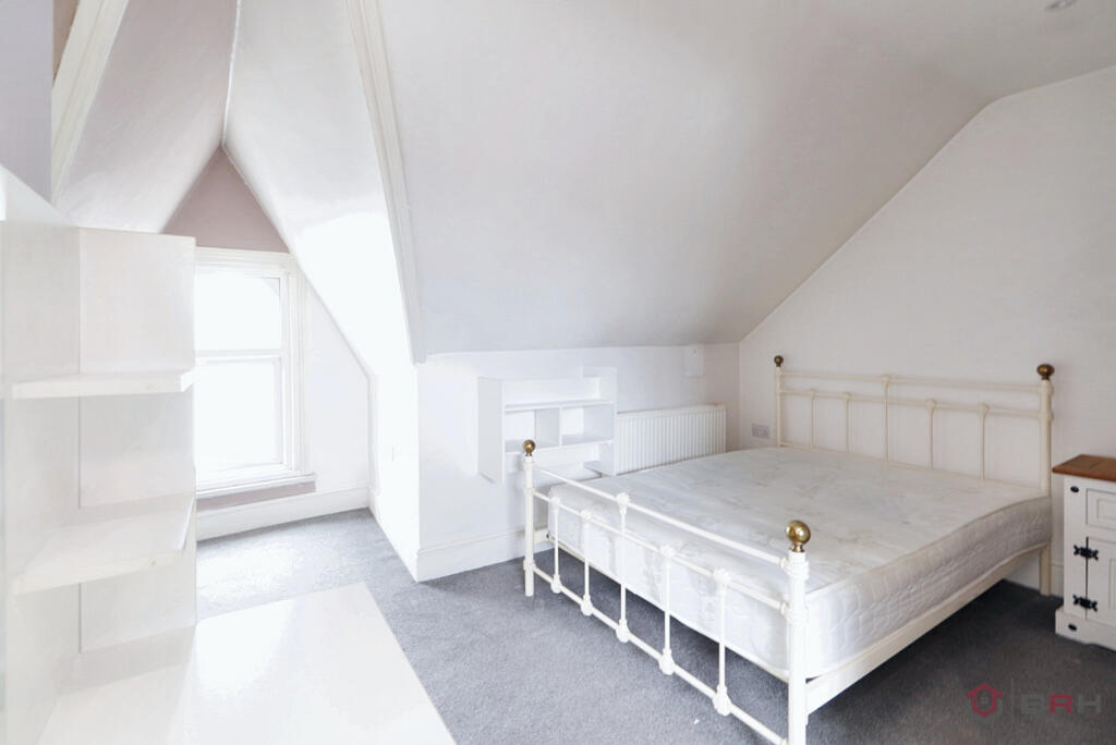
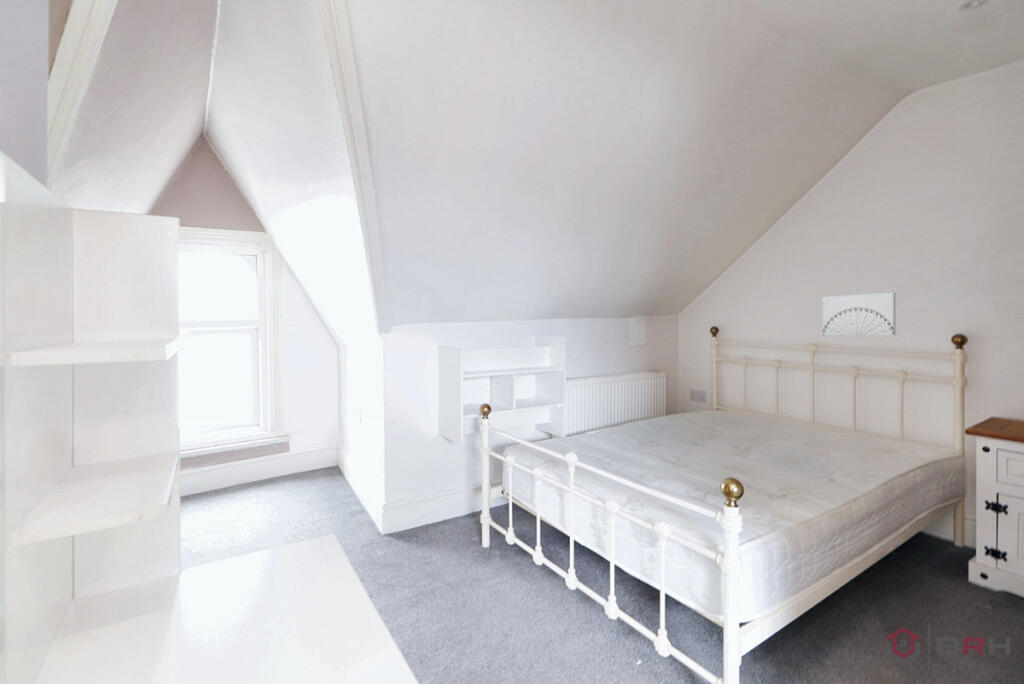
+ wall art [822,291,897,337]
